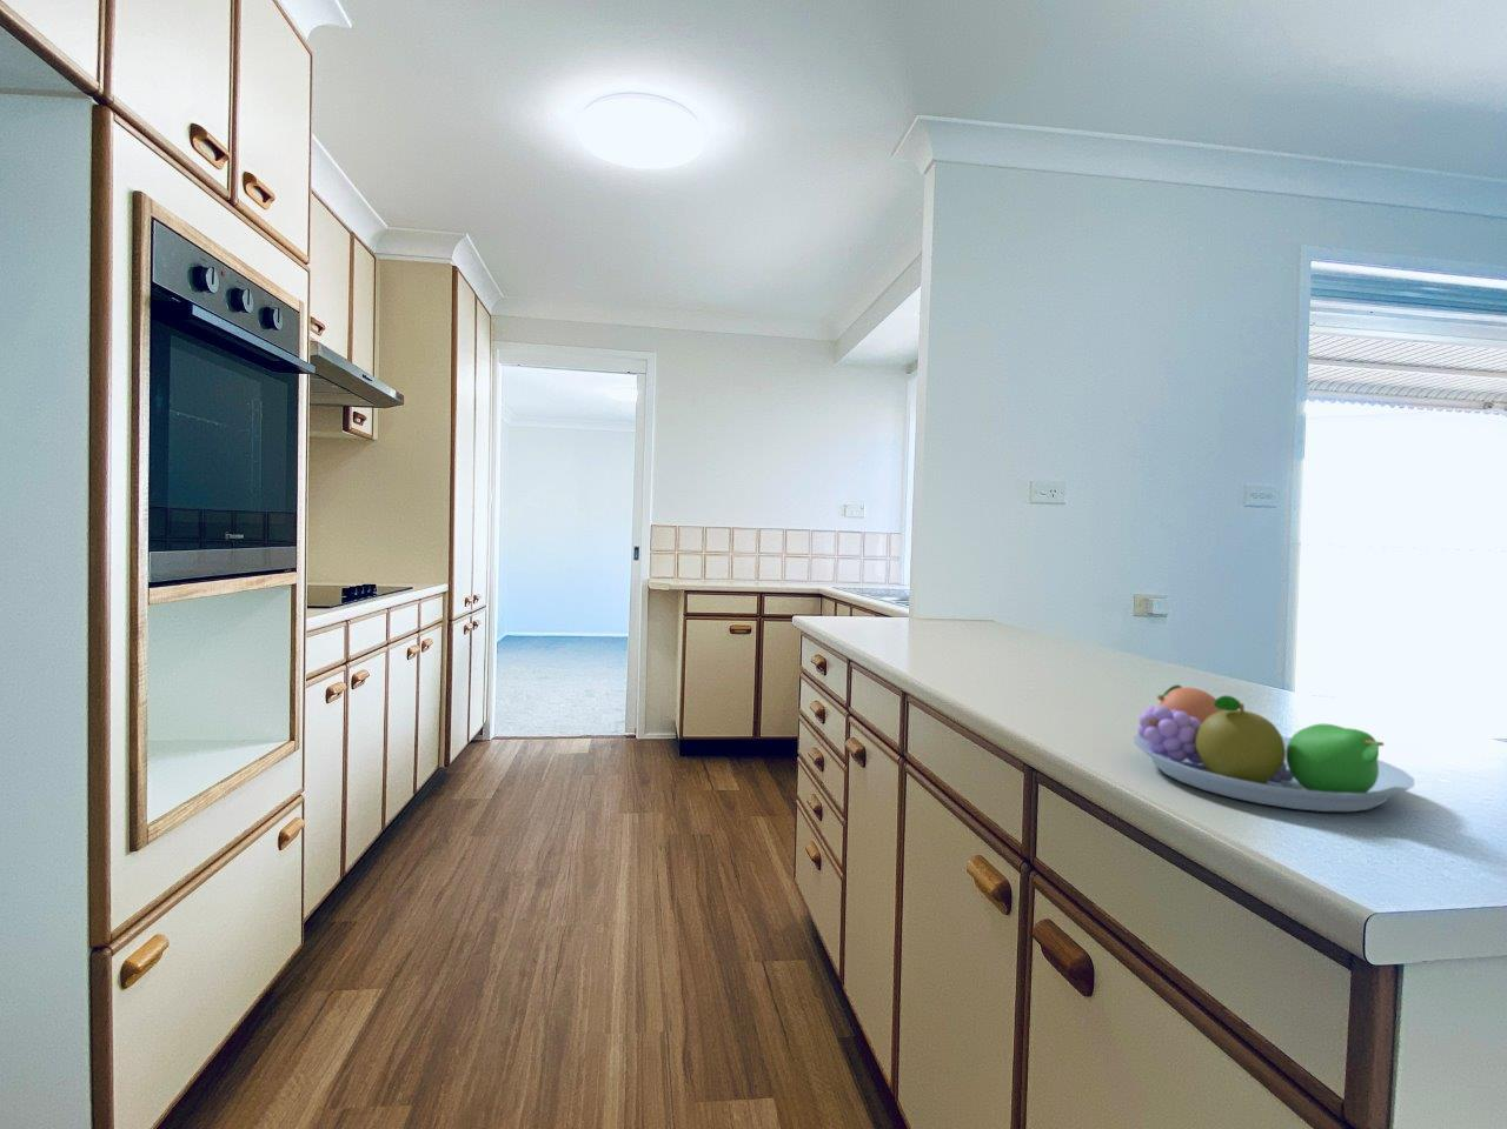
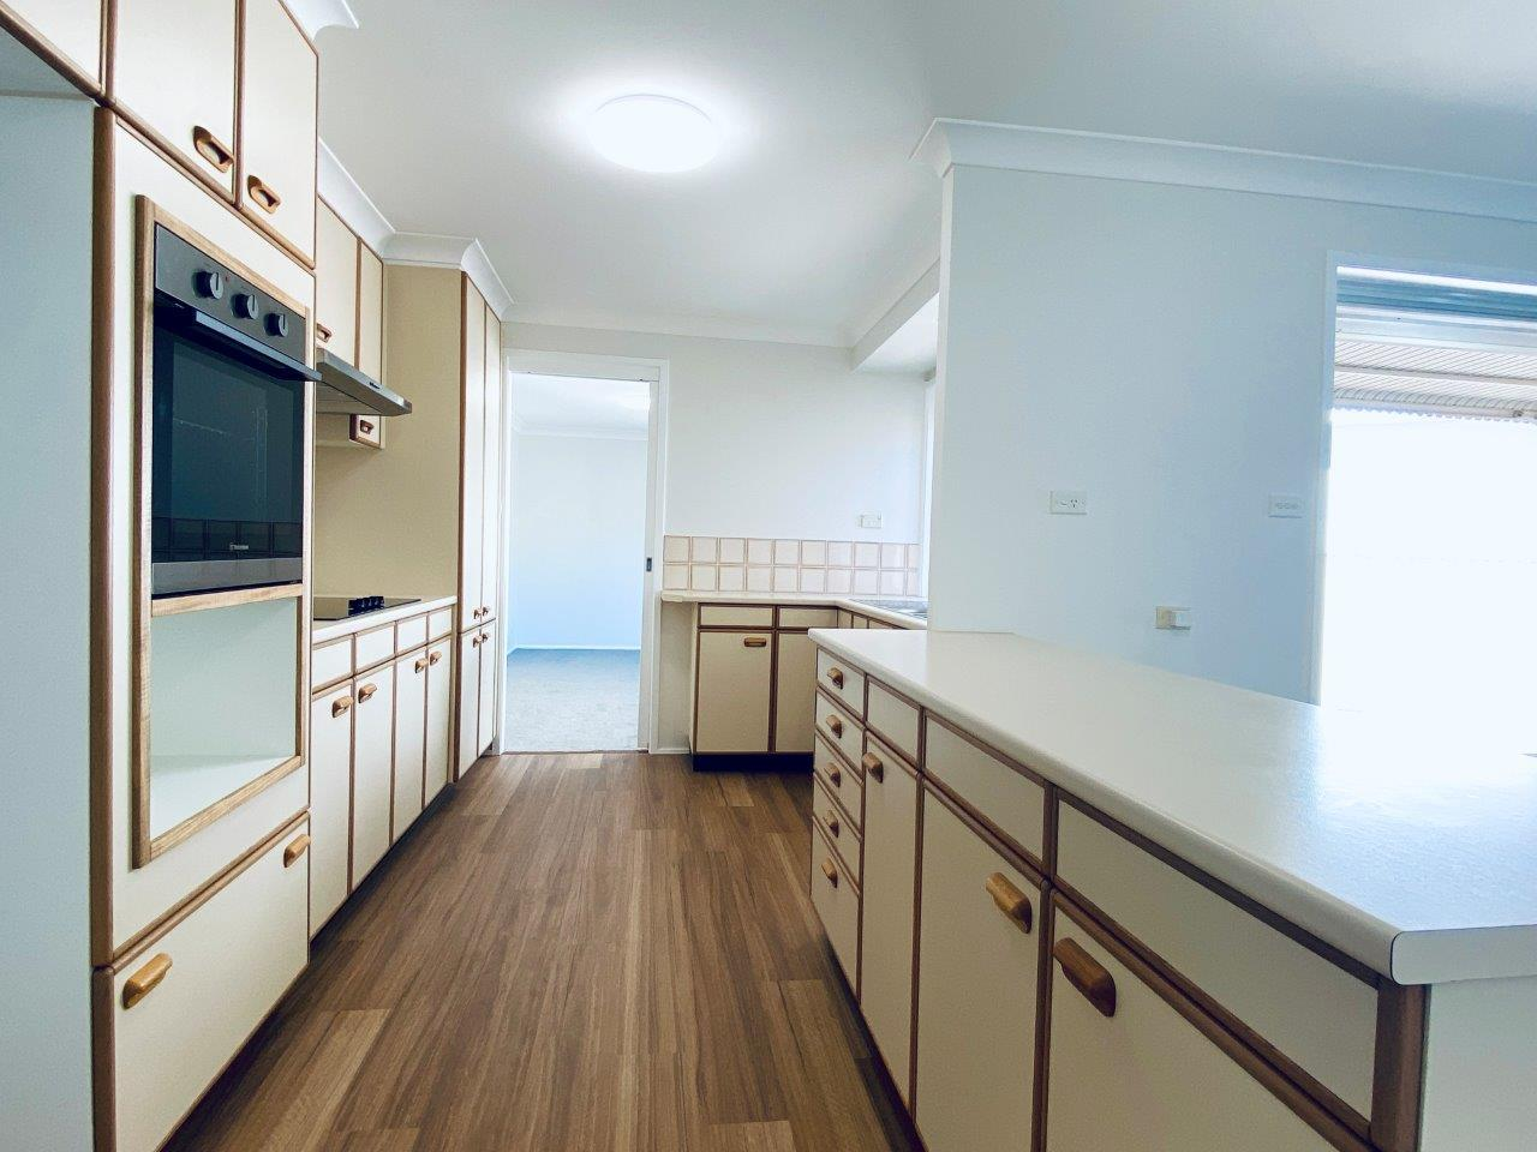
- fruit bowl [1132,683,1416,812]
